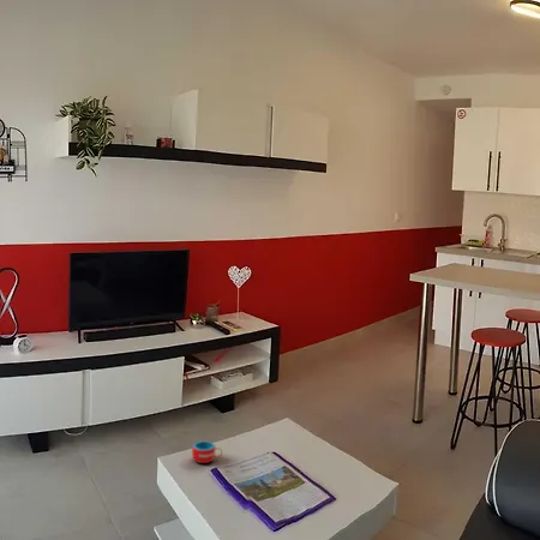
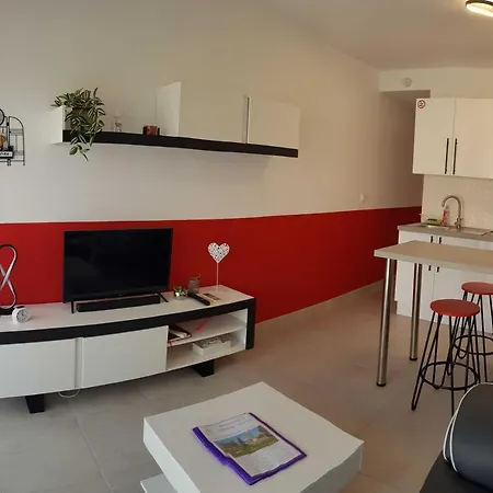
- mug [191,440,223,464]
